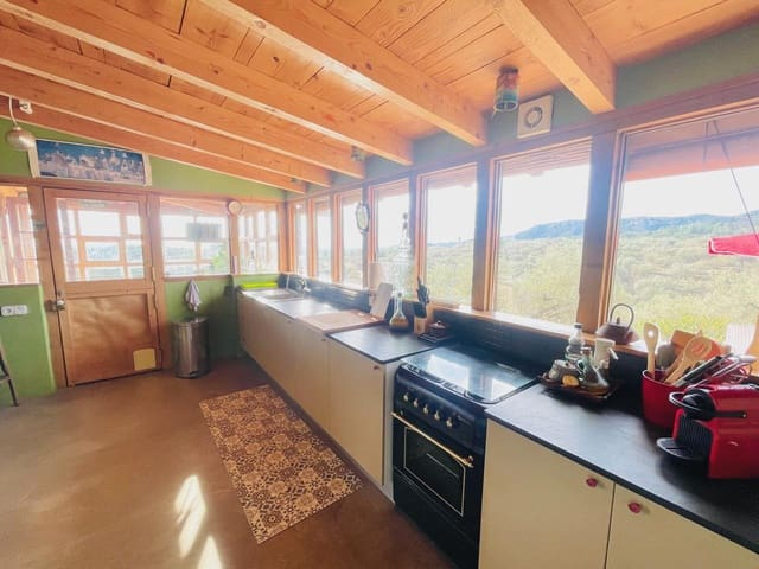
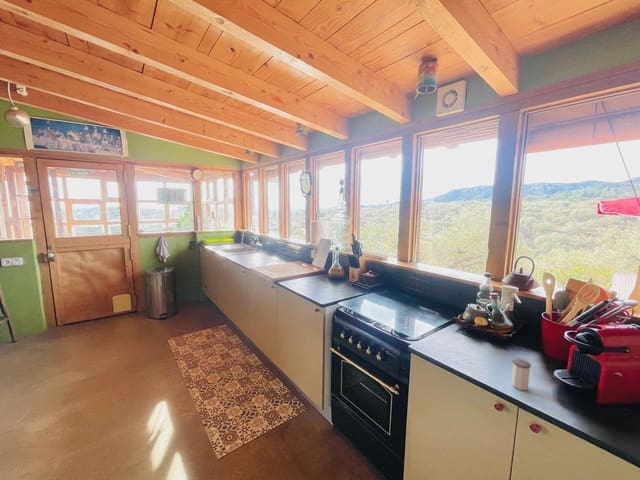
+ salt shaker [510,357,532,391]
